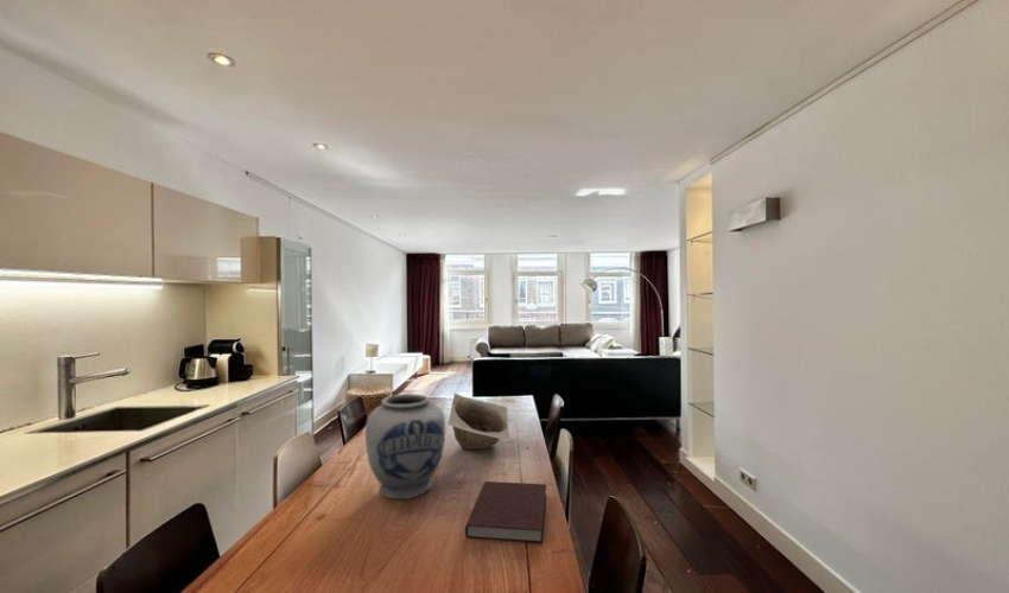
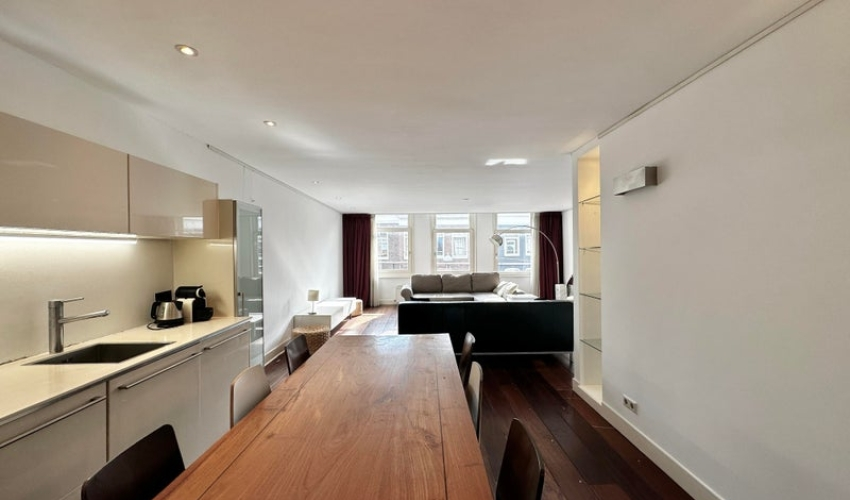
- vase [364,393,446,500]
- notebook [464,480,547,544]
- bowl [446,393,510,451]
